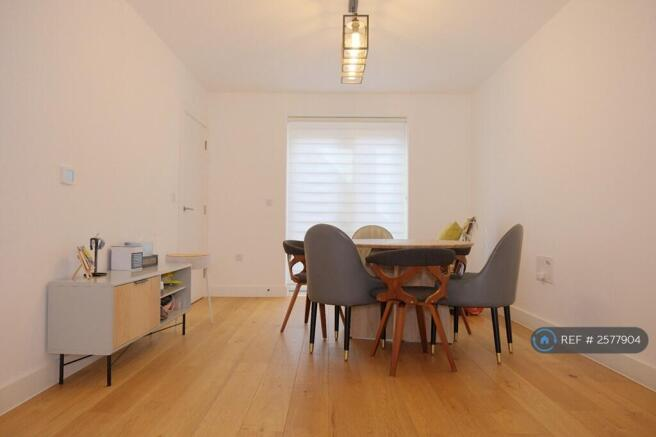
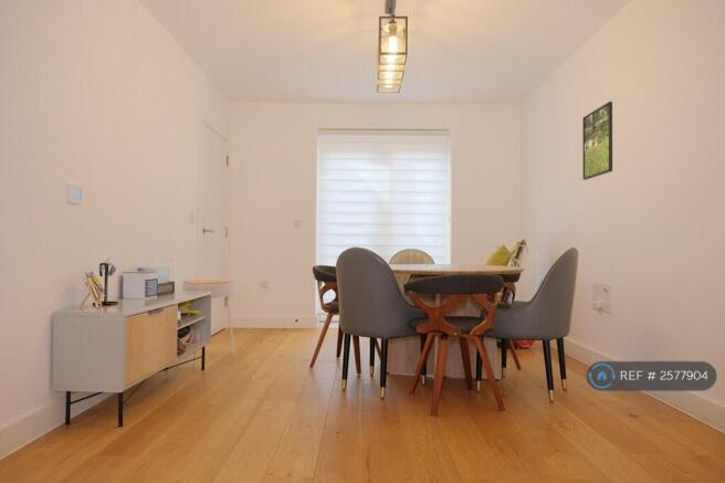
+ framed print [581,101,613,181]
